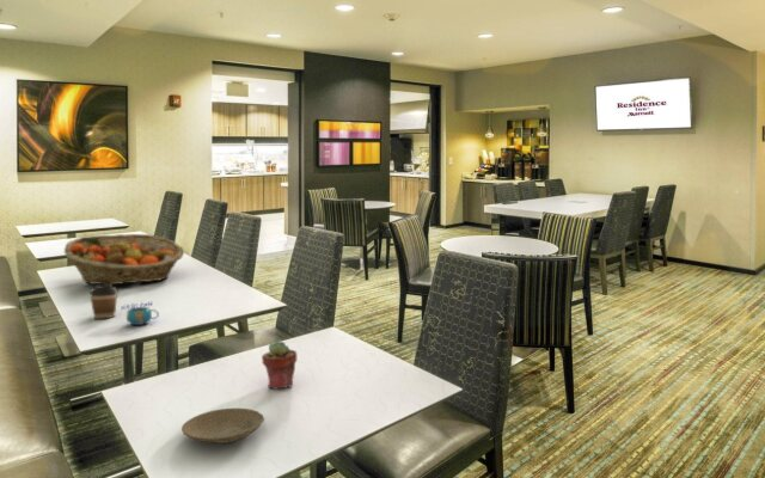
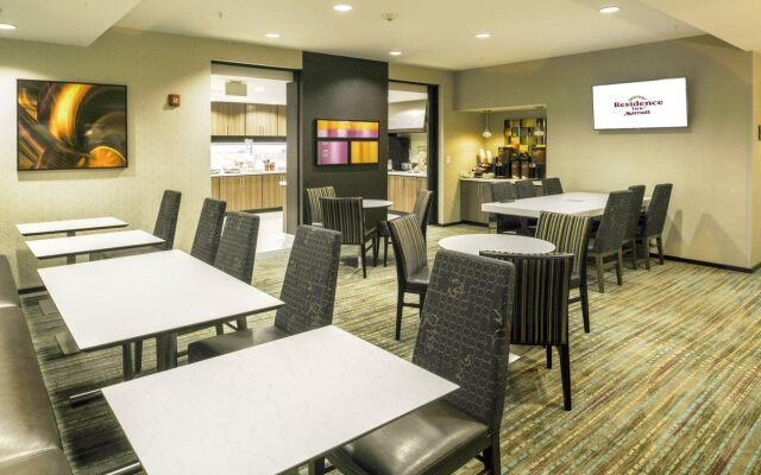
- potted succulent [261,339,298,390]
- mug [120,300,160,326]
- fruit basket [63,233,185,286]
- plate [180,407,265,445]
- coffee cup [88,284,118,319]
